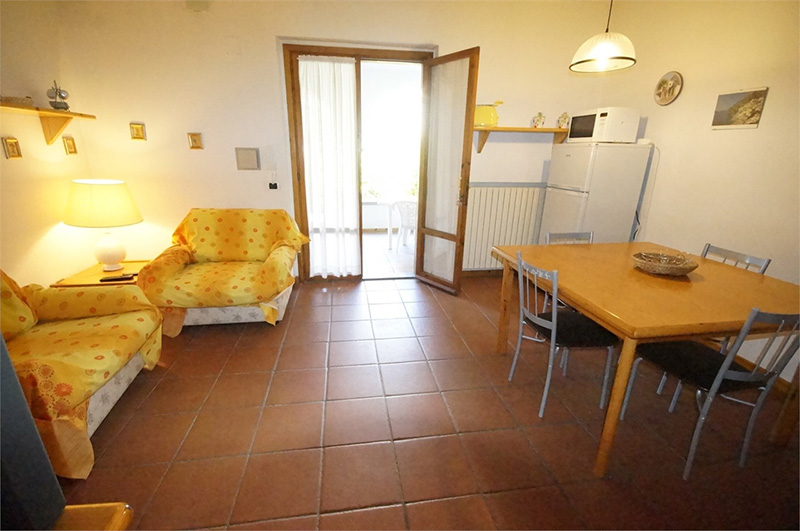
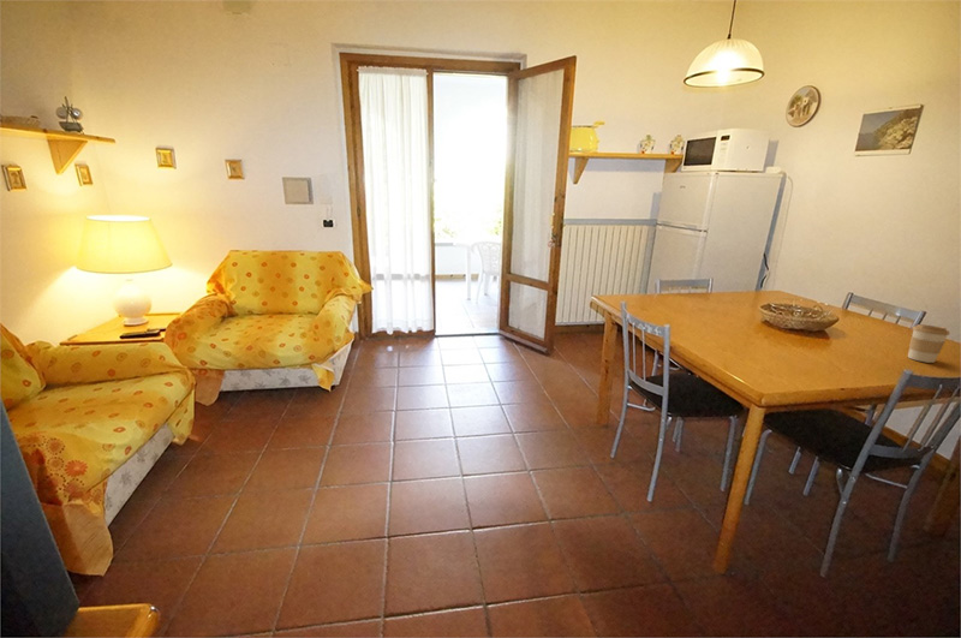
+ coffee cup [907,323,950,364]
